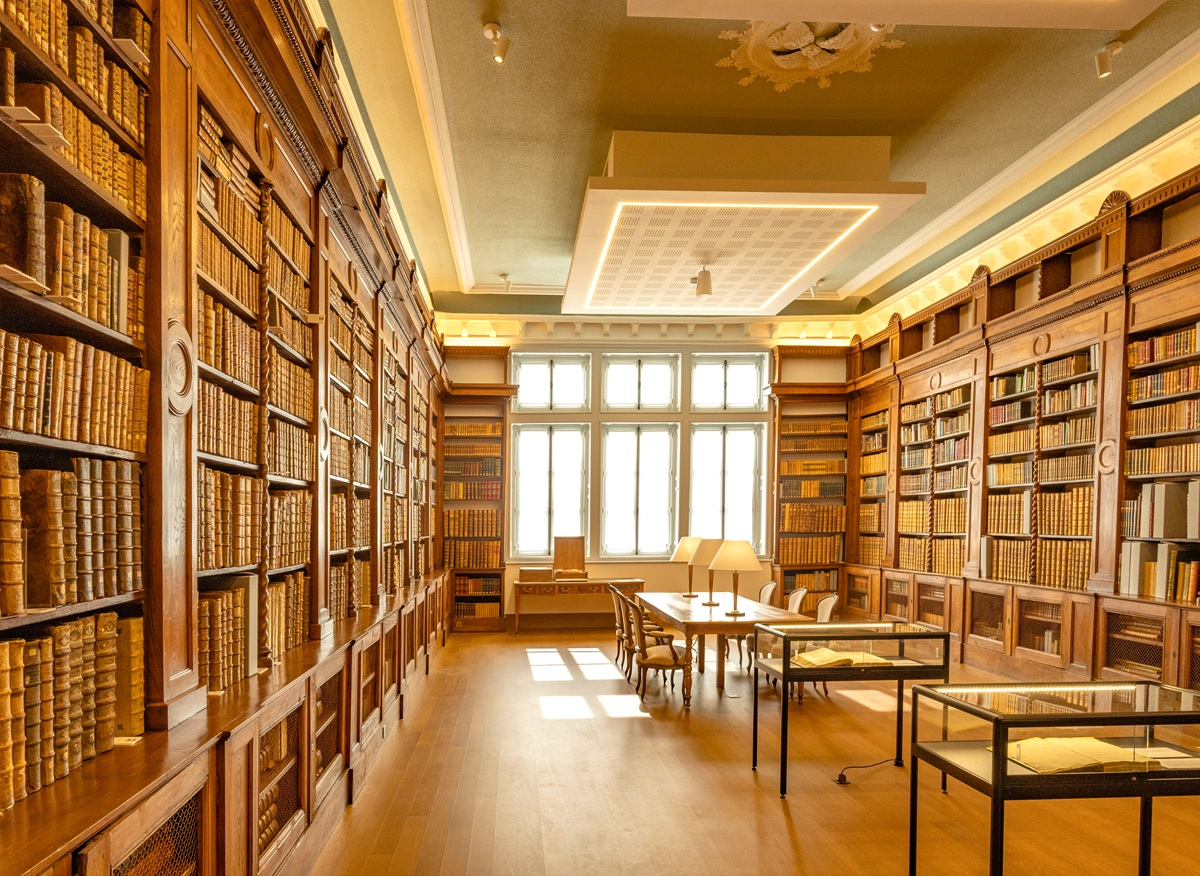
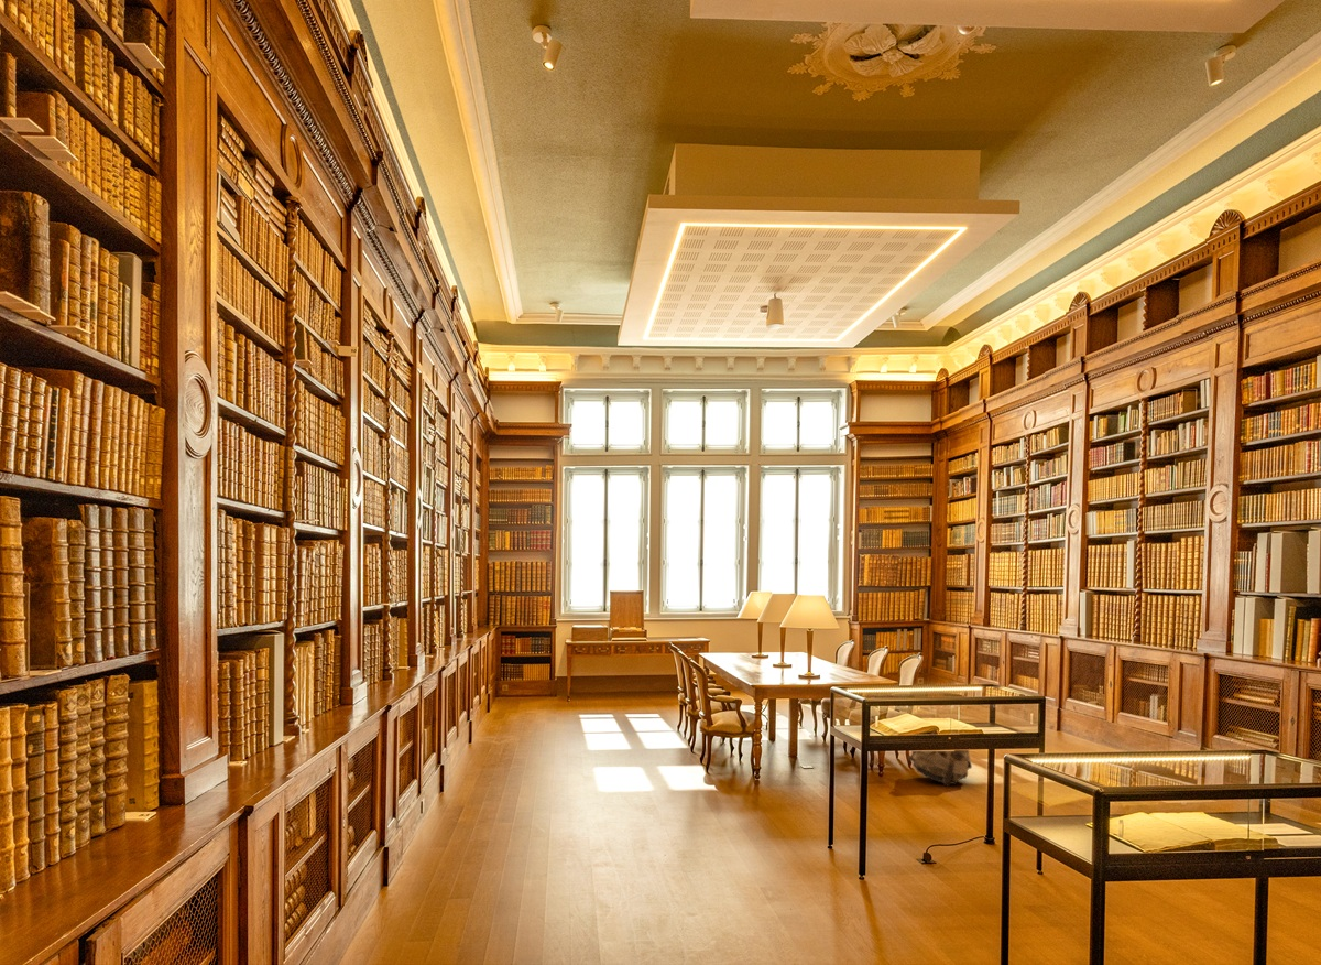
+ backpack [907,749,973,787]
